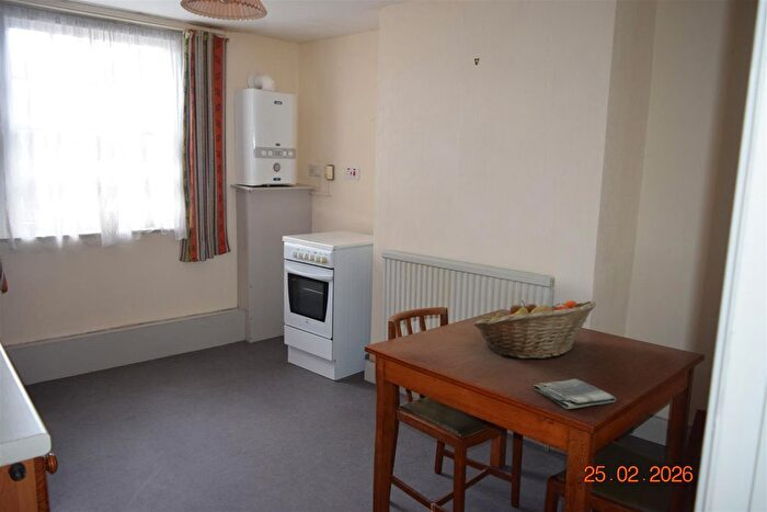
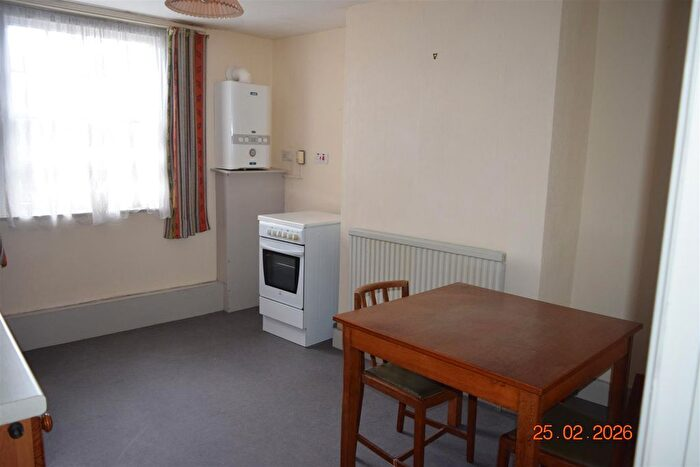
- fruit basket [472,299,597,360]
- dish towel [533,377,617,410]
